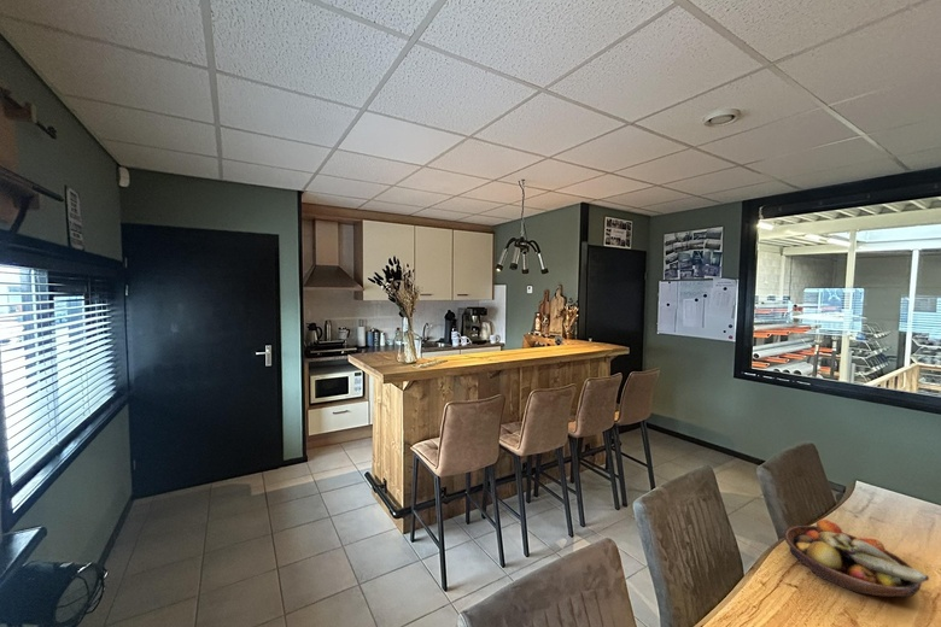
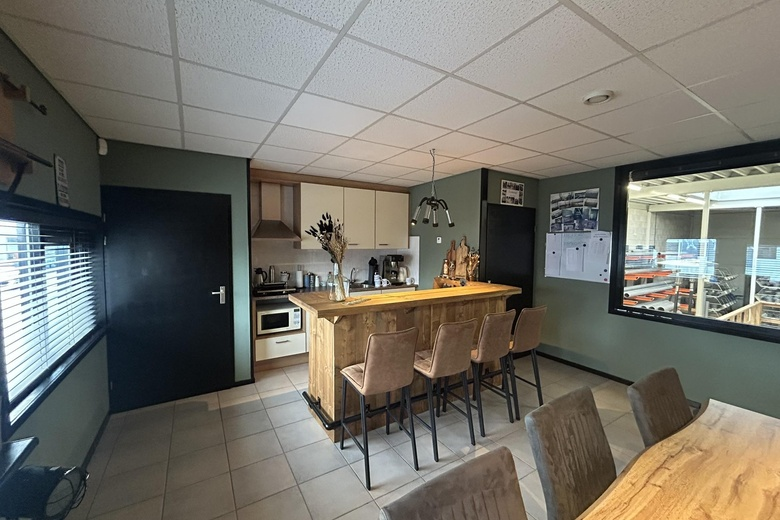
- fruit bowl [783,518,930,598]
